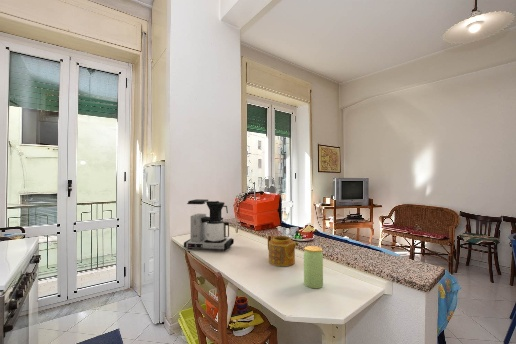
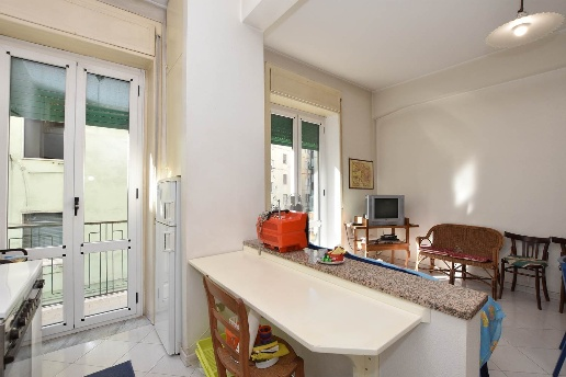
- coffee maker [183,198,235,252]
- teapot [267,234,299,267]
- jar [303,245,324,289]
